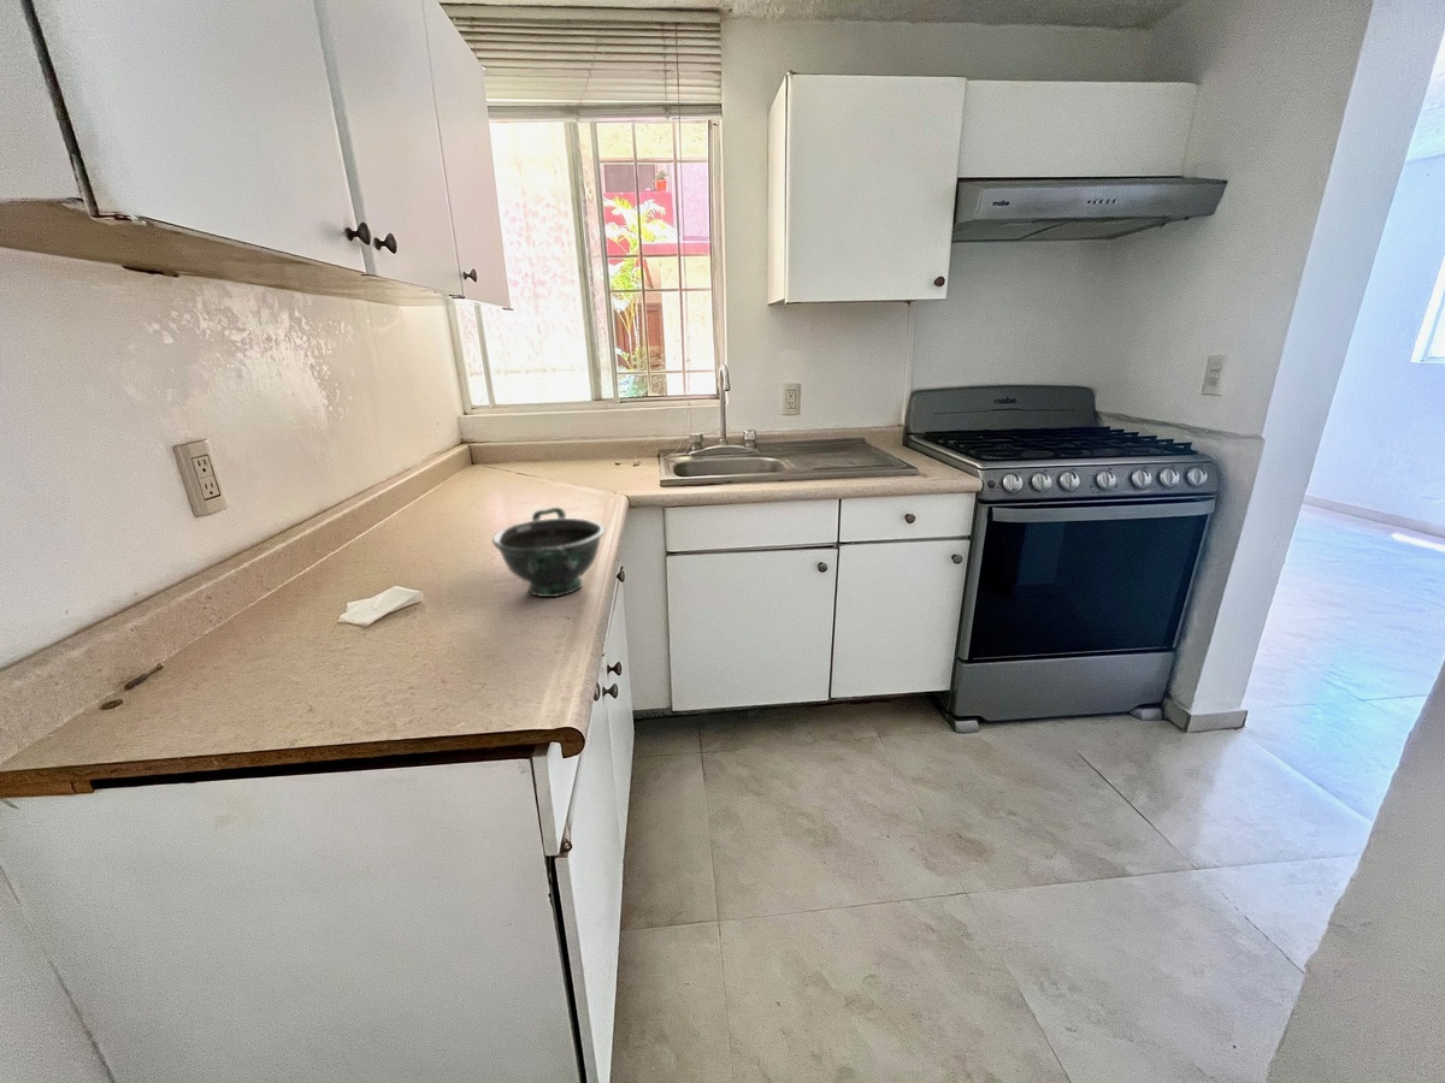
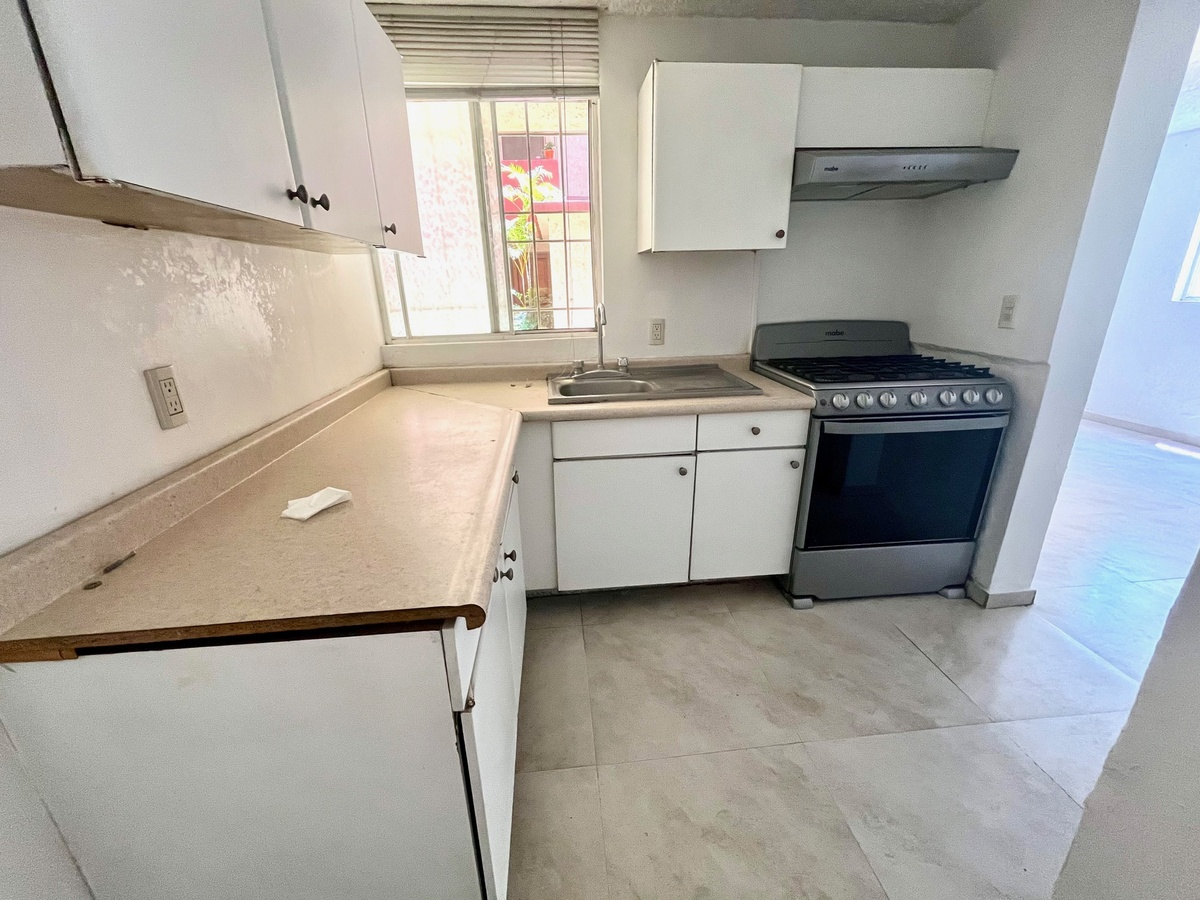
- bowl [491,507,606,598]
